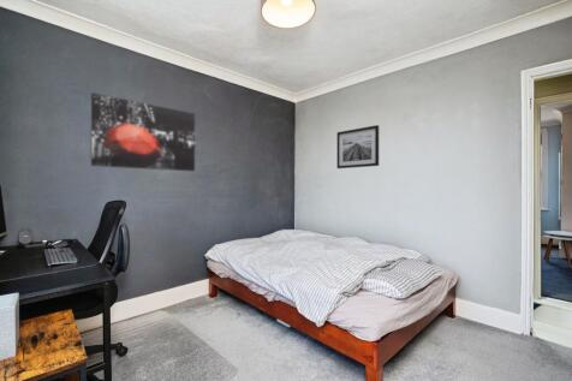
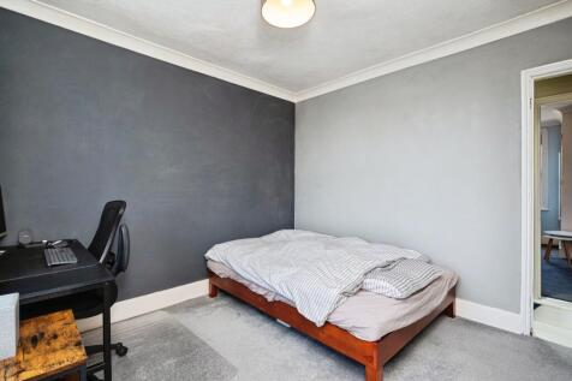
- wall art [336,124,380,169]
- wall art [90,91,196,172]
